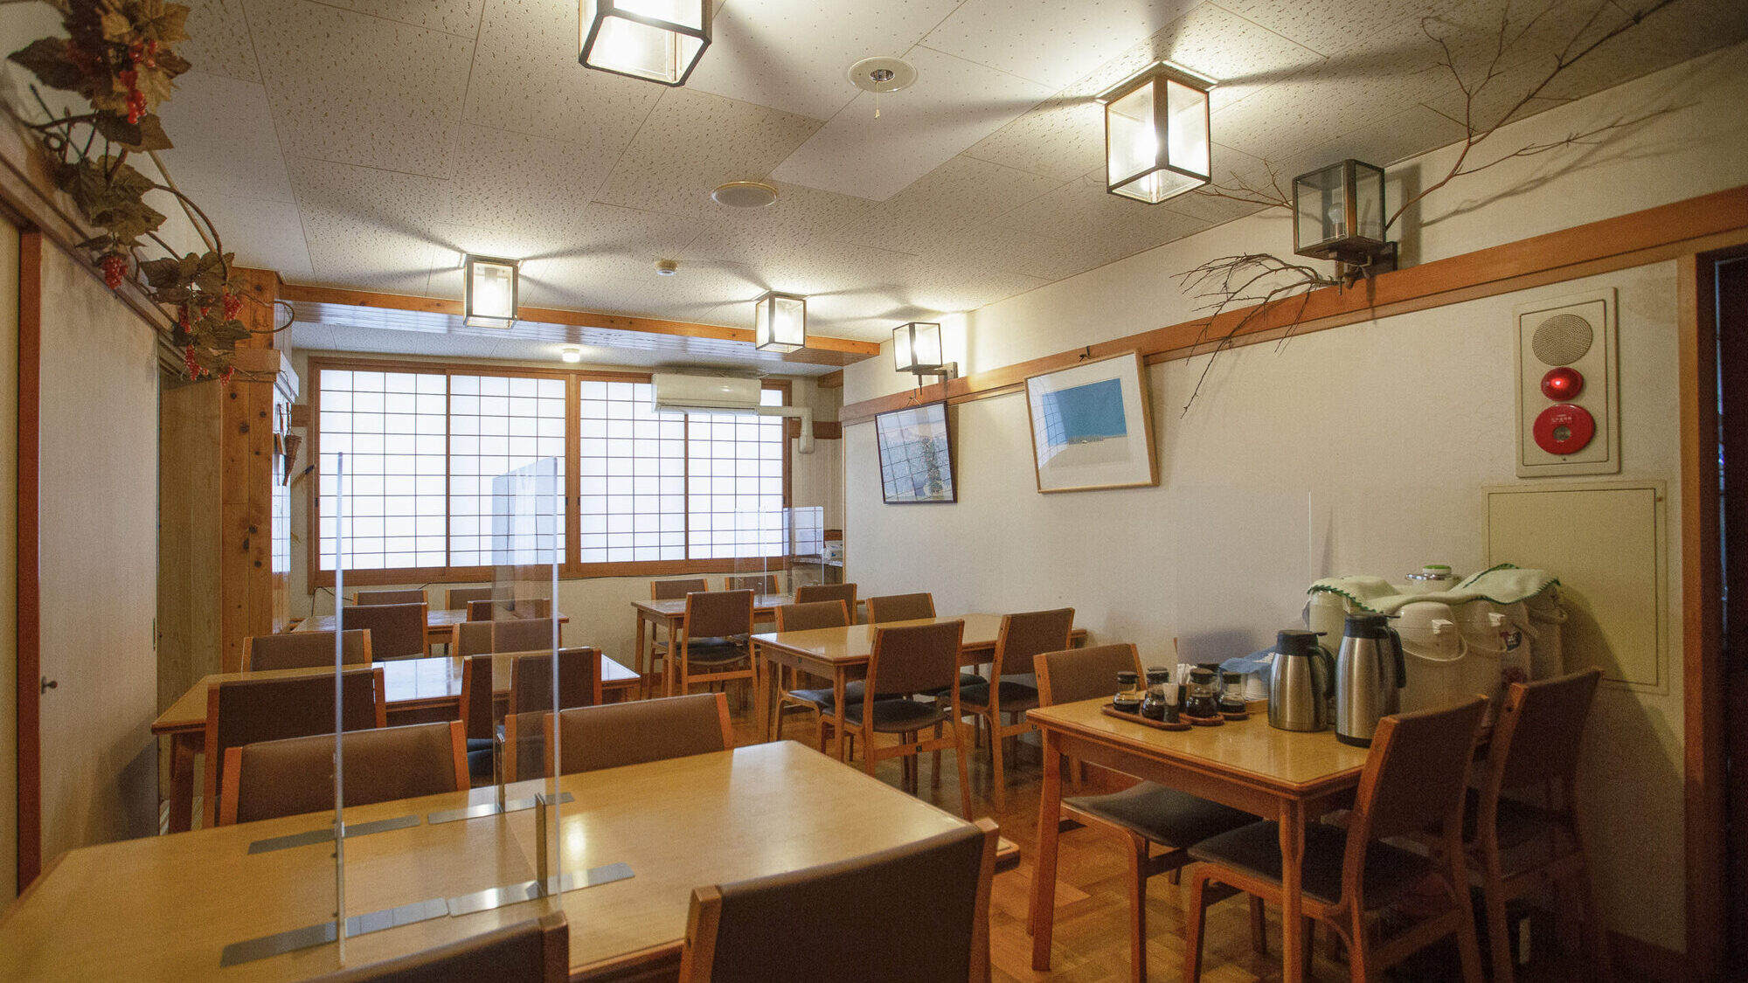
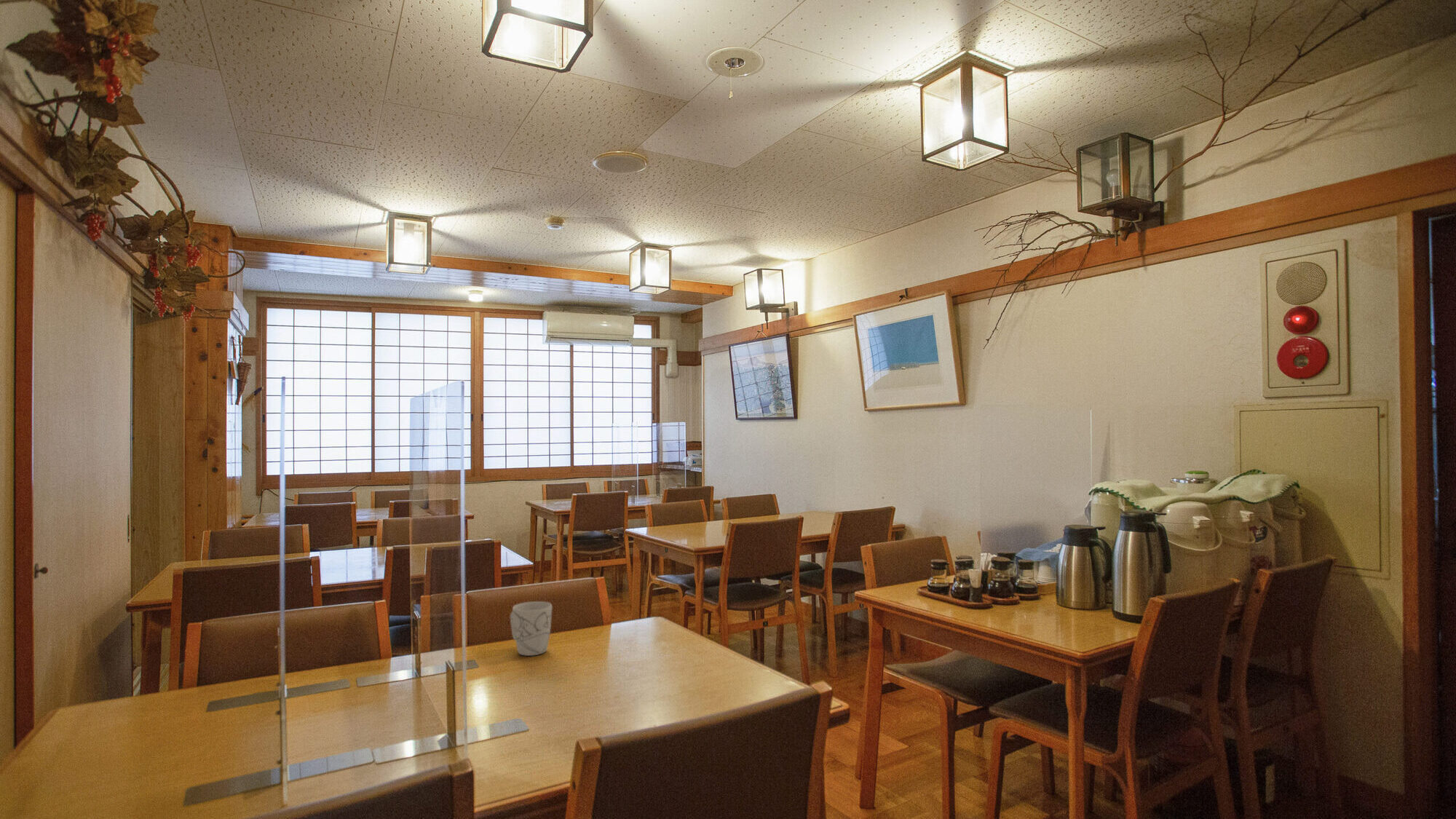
+ mug [510,601,553,657]
